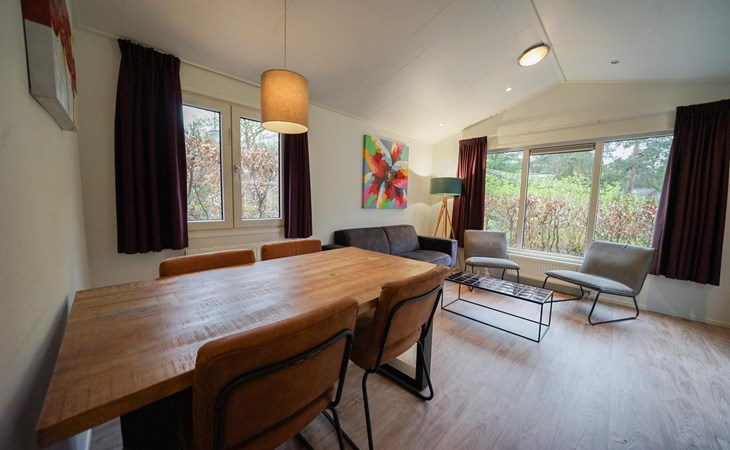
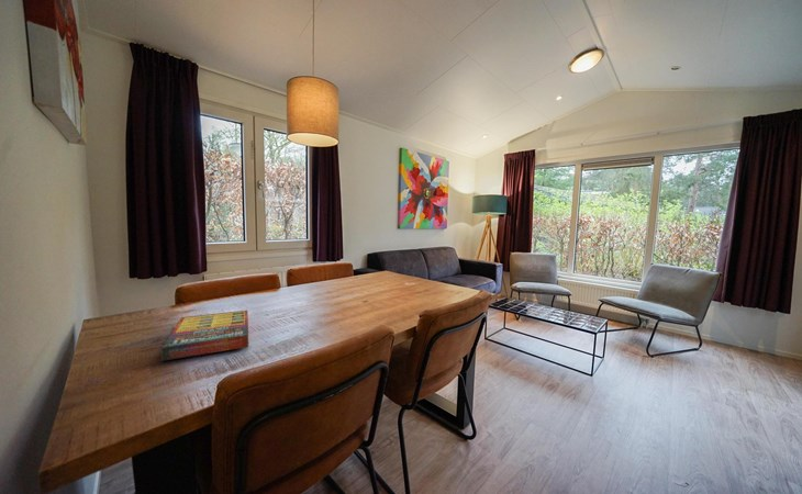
+ game compilation box [159,310,249,362]
